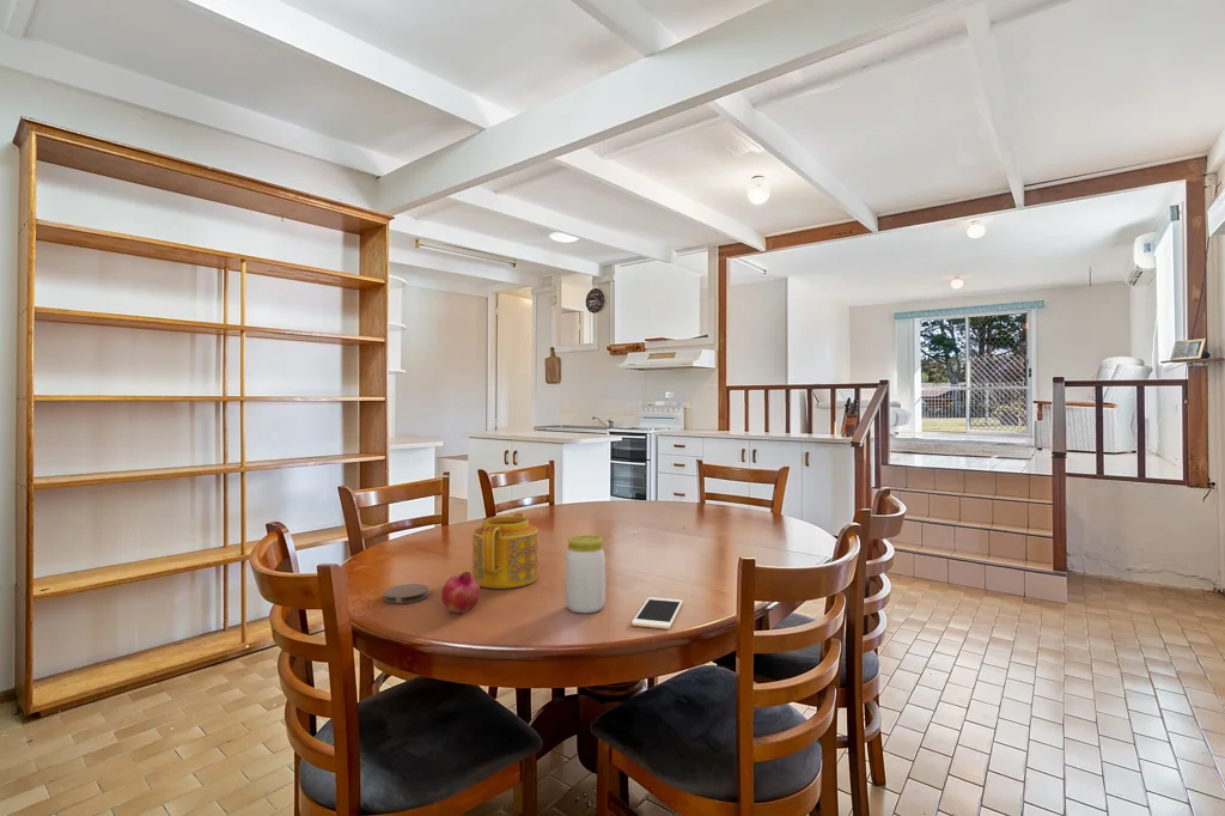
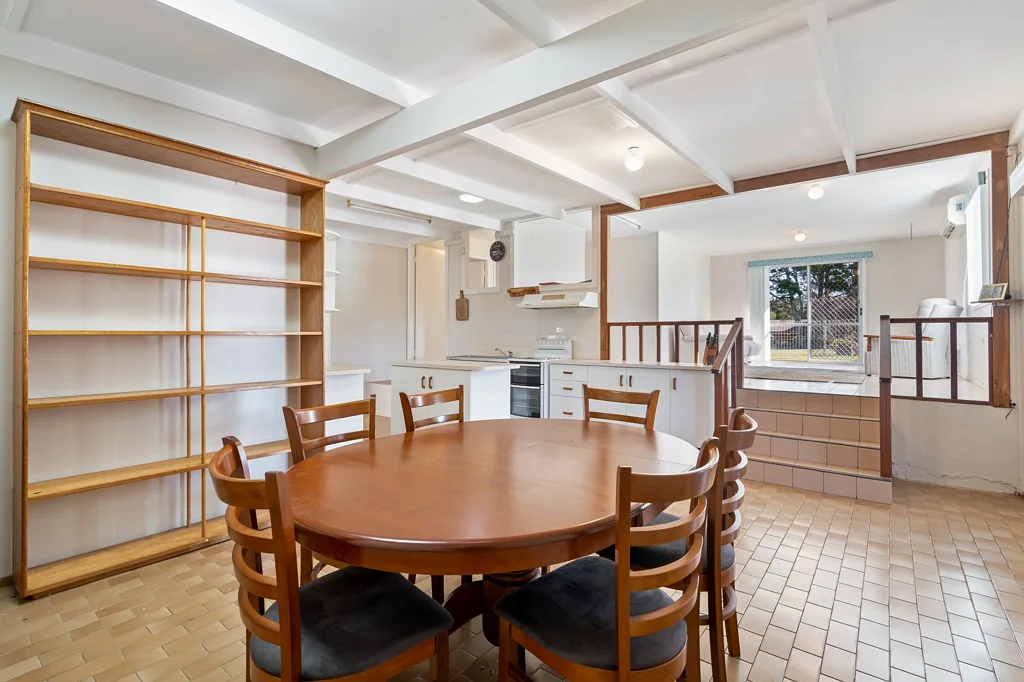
- cell phone [630,596,684,631]
- teapot [471,512,540,590]
- coaster [382,583,429,604]
- jar [565,534,607,614]
- fruit [440,571,481,614]
